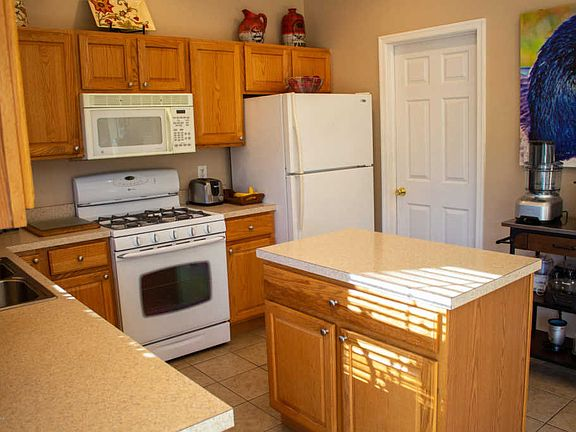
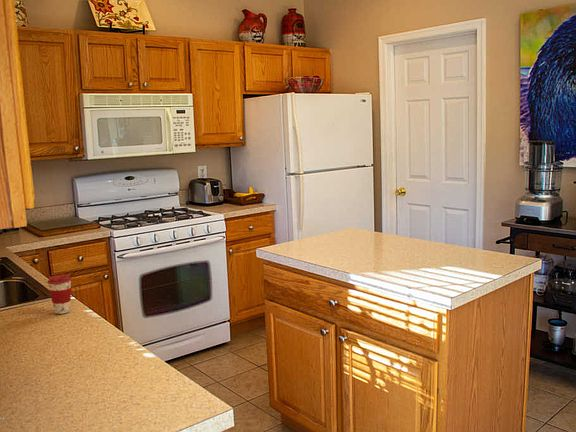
+ coffee cup [46,273,73,315]
